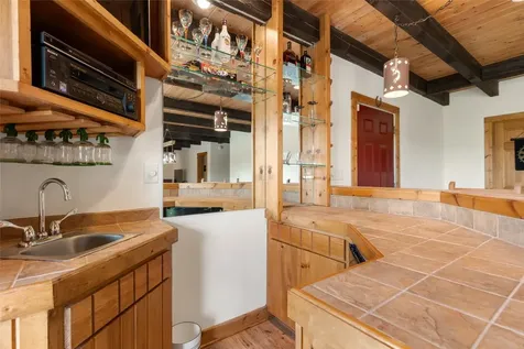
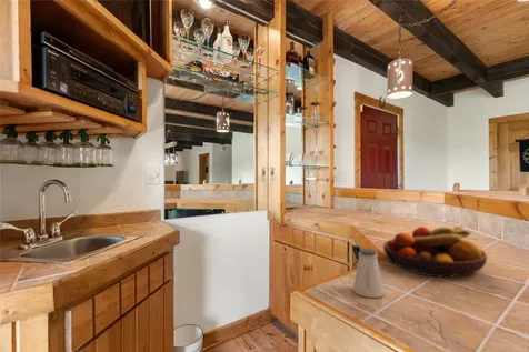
+ fruit bowl [382,224,488,279]
+ saltshaker [352,248,386,299]
